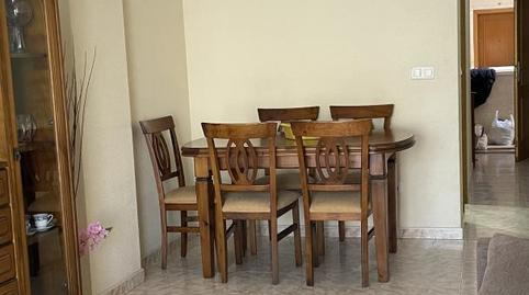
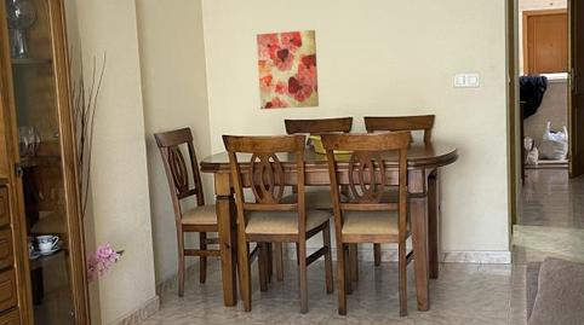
+ wall art [256,29,320,110]
